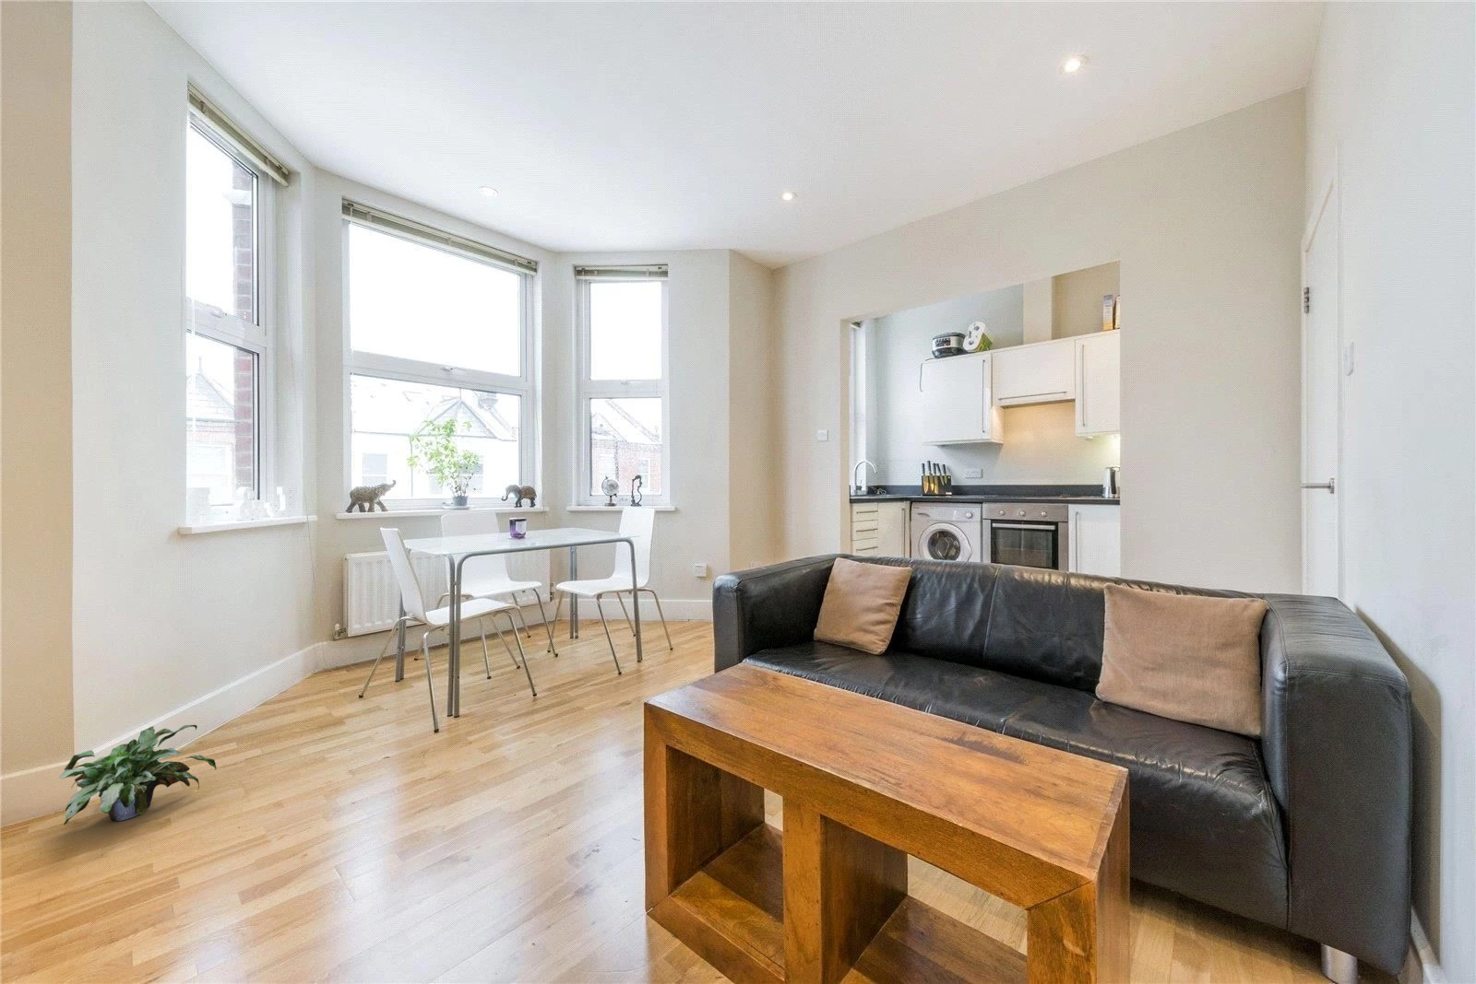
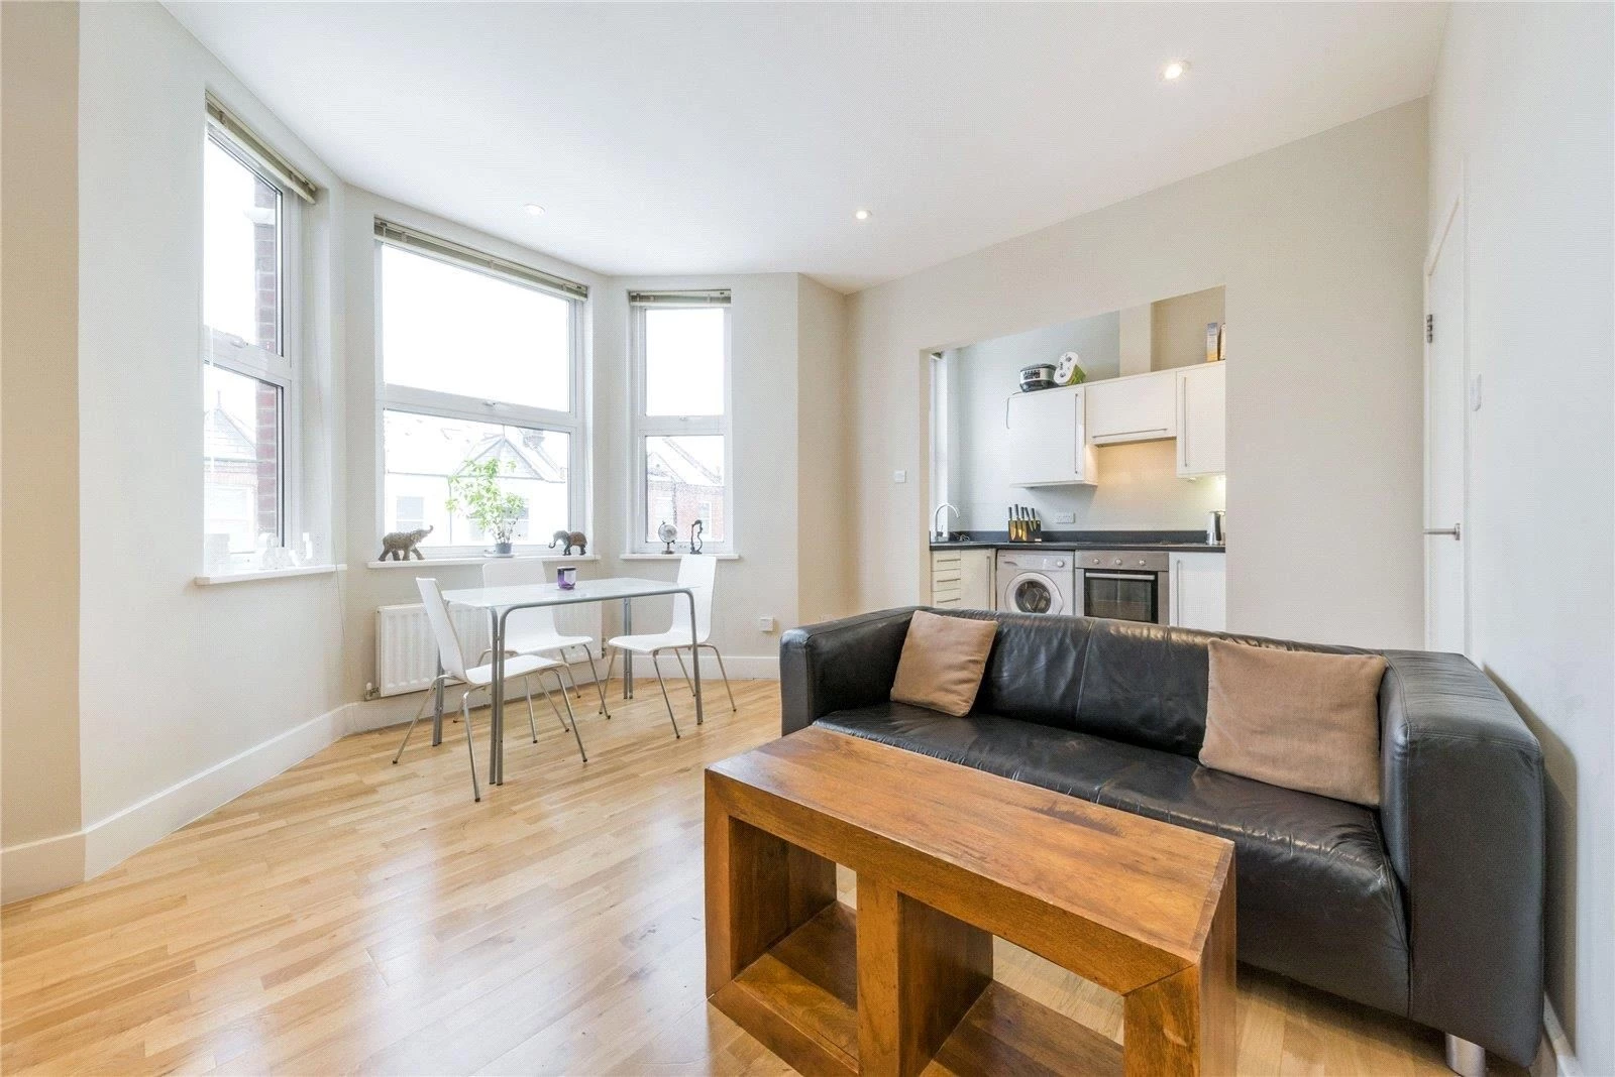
- potted plant [58,724,218,826]
